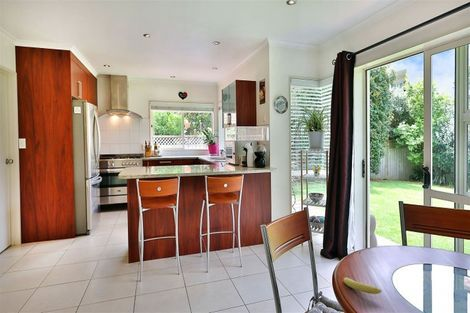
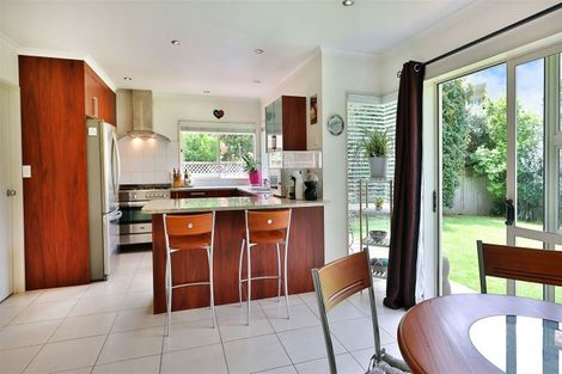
- fruit [343,275,382,295]
